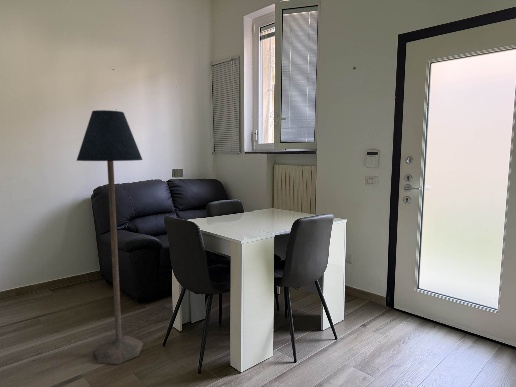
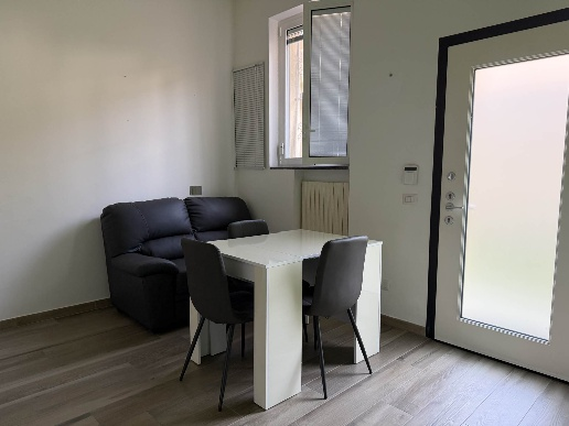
- floor lamp [75,109,144,365]
